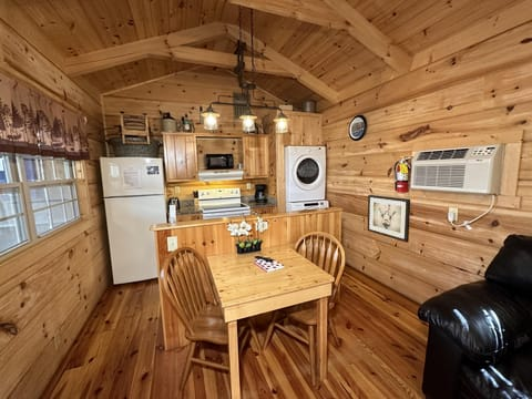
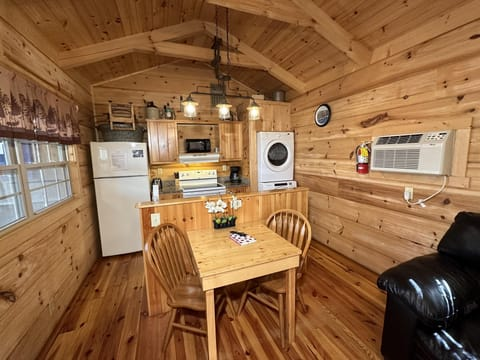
- wall art [366,194,411,244]
